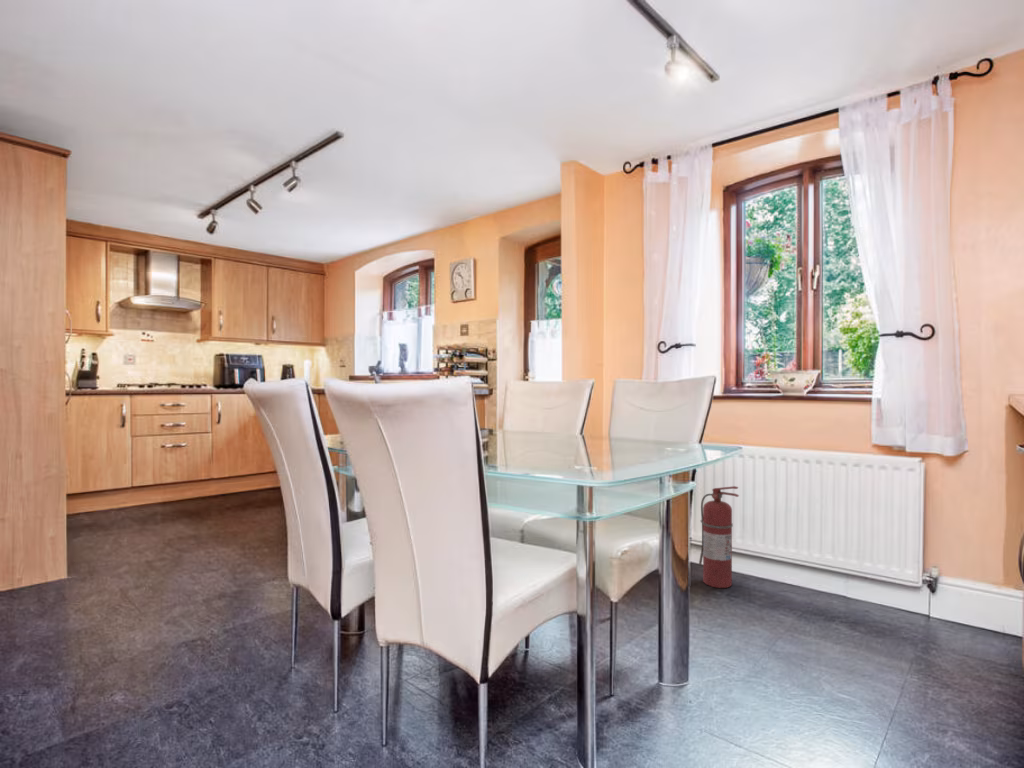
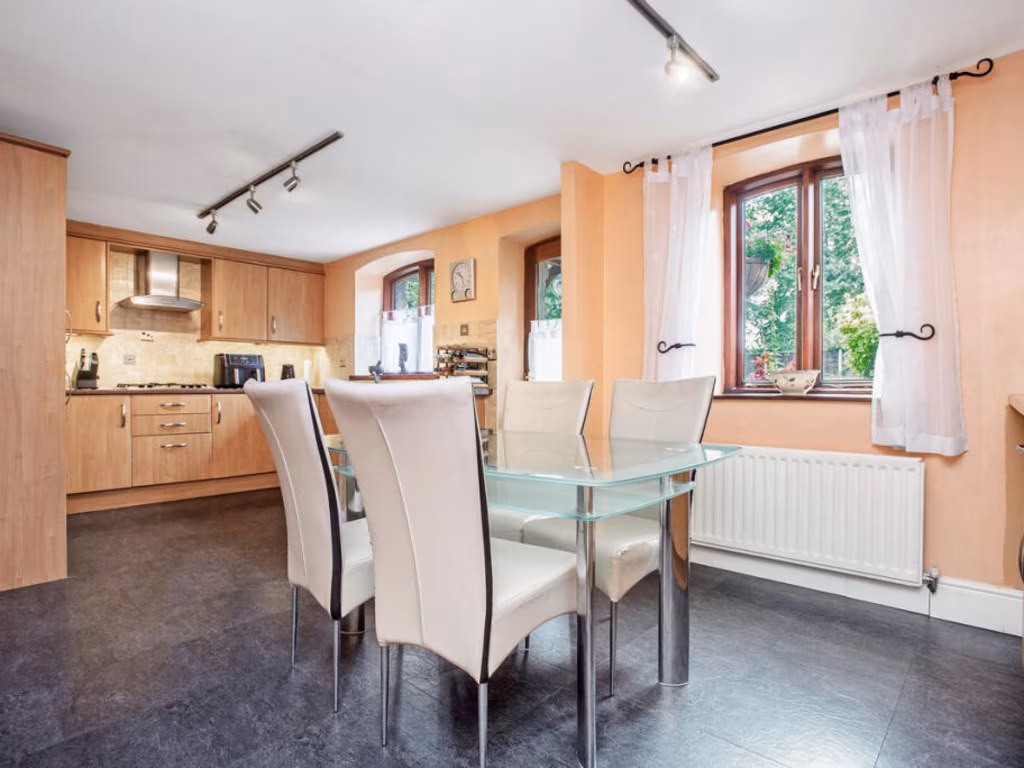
- fire extinguisher [698,485,740,589]
